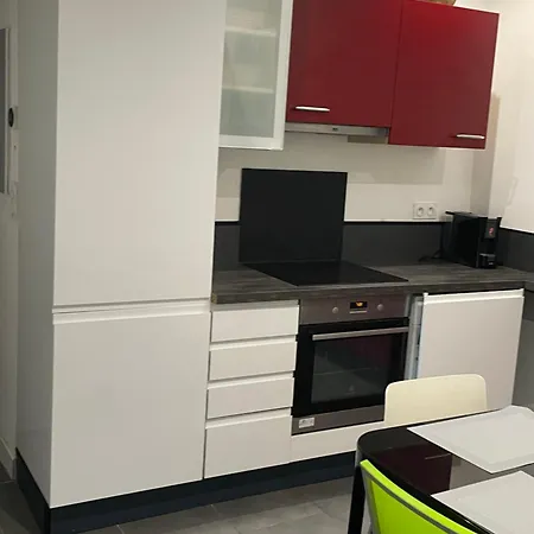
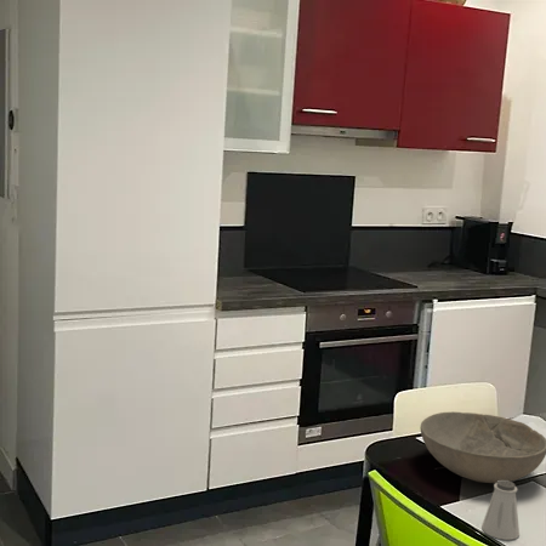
+ bowl [419,411,546,484]
+ saltshaker [480,480,521,541]
